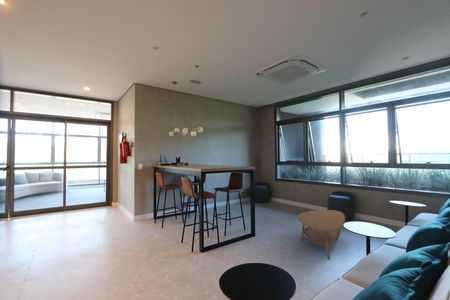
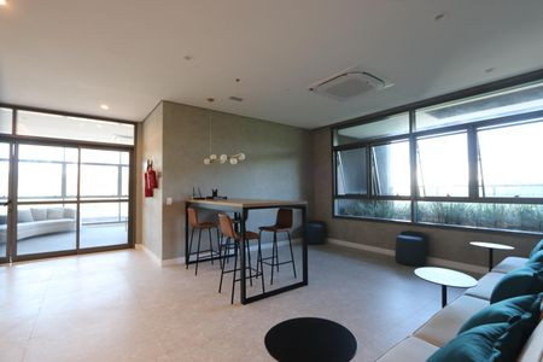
- coffee table [297,209,346,260]
